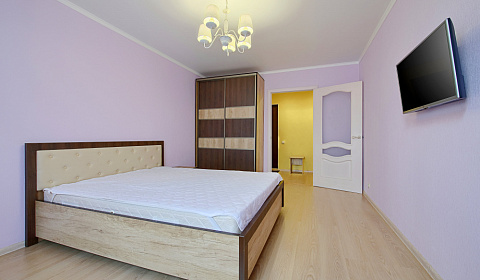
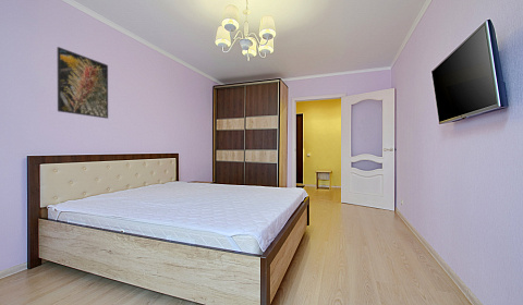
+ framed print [57,46,109,120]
